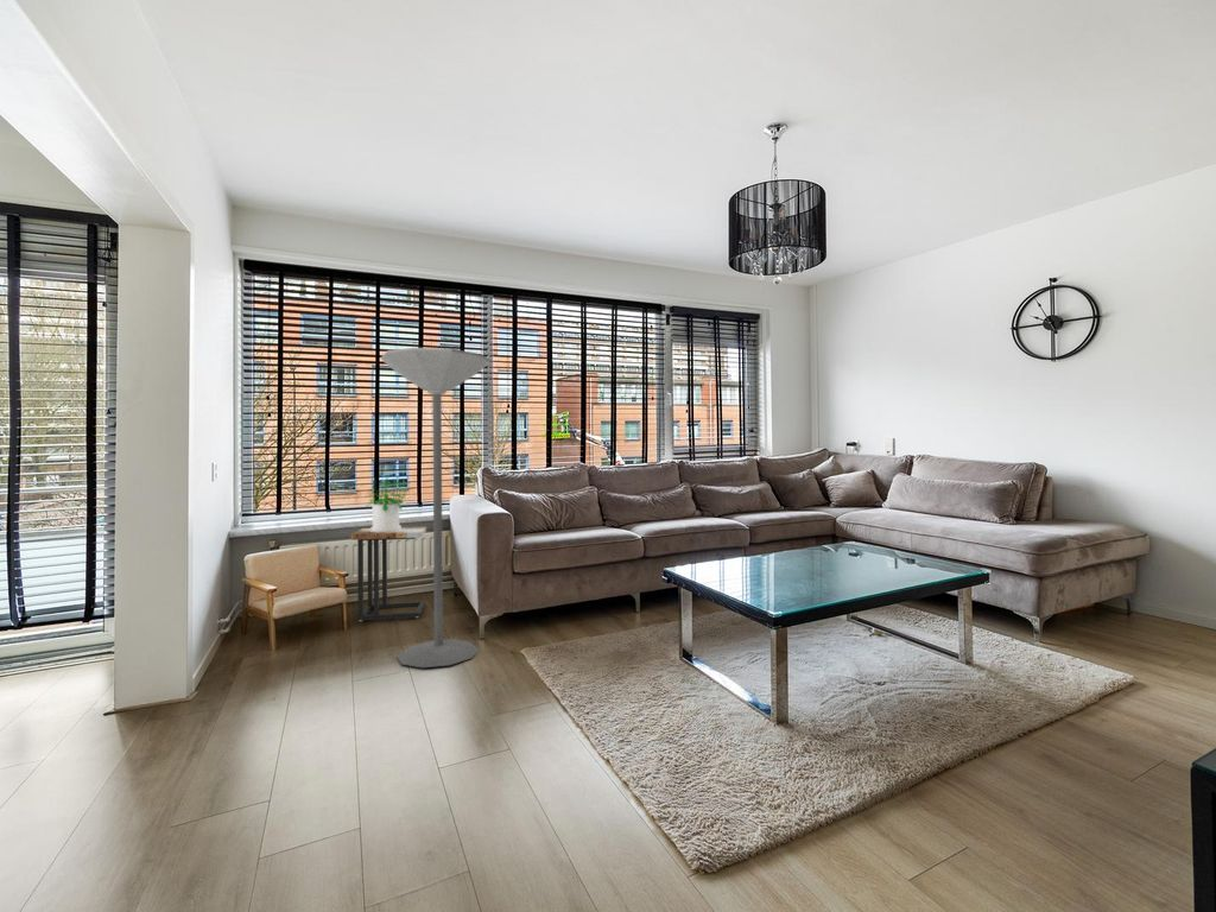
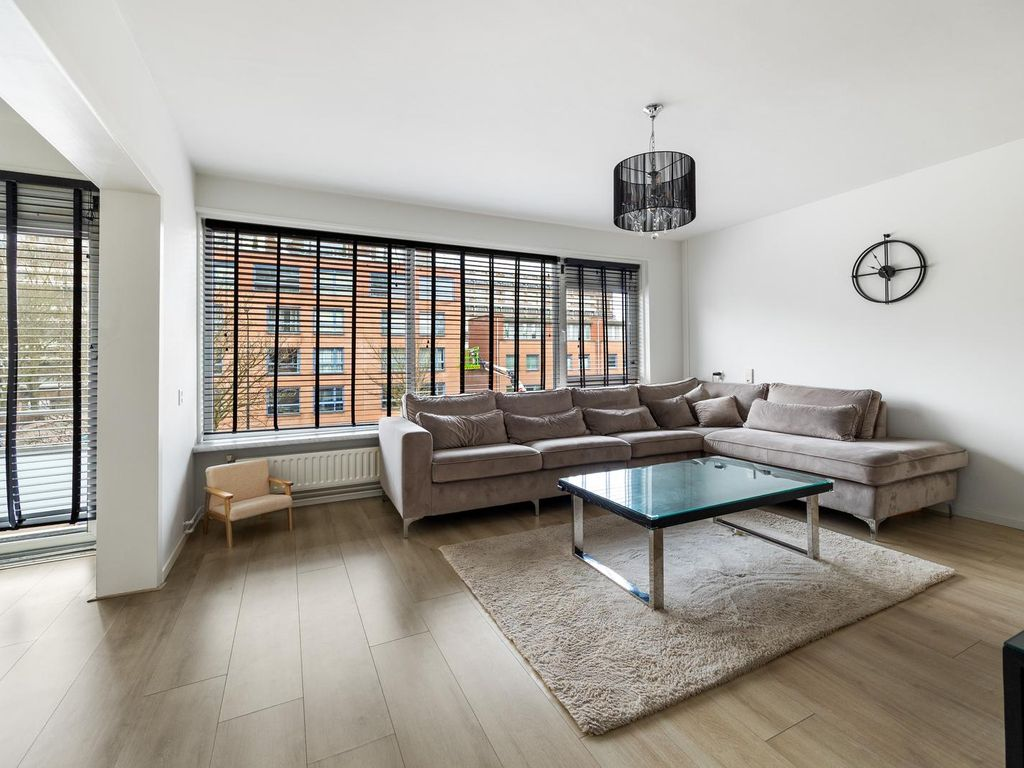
- side table [350,526,428,622]
- potted plant [365,476,411,532]
- floor lamp [380,347,492,669]
